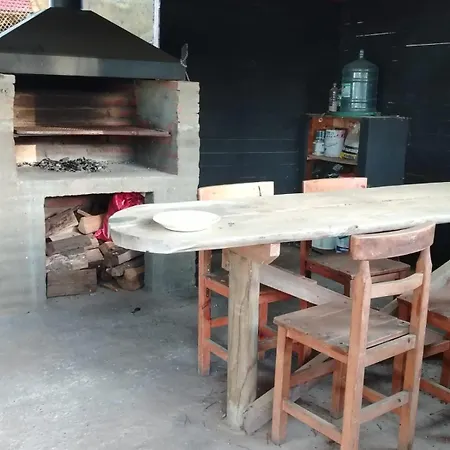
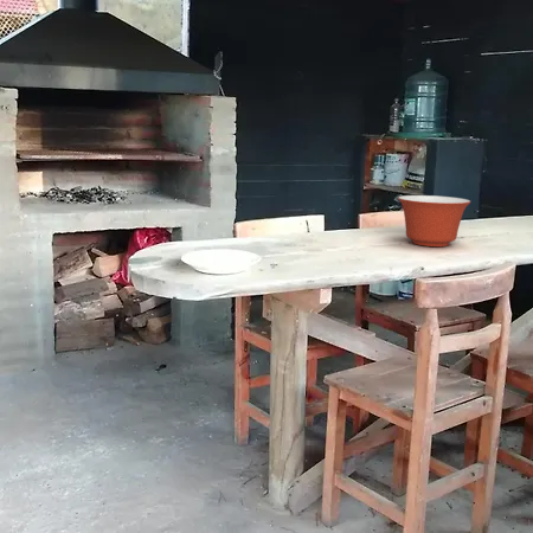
+ mixing bowl [397,194,471,248]
